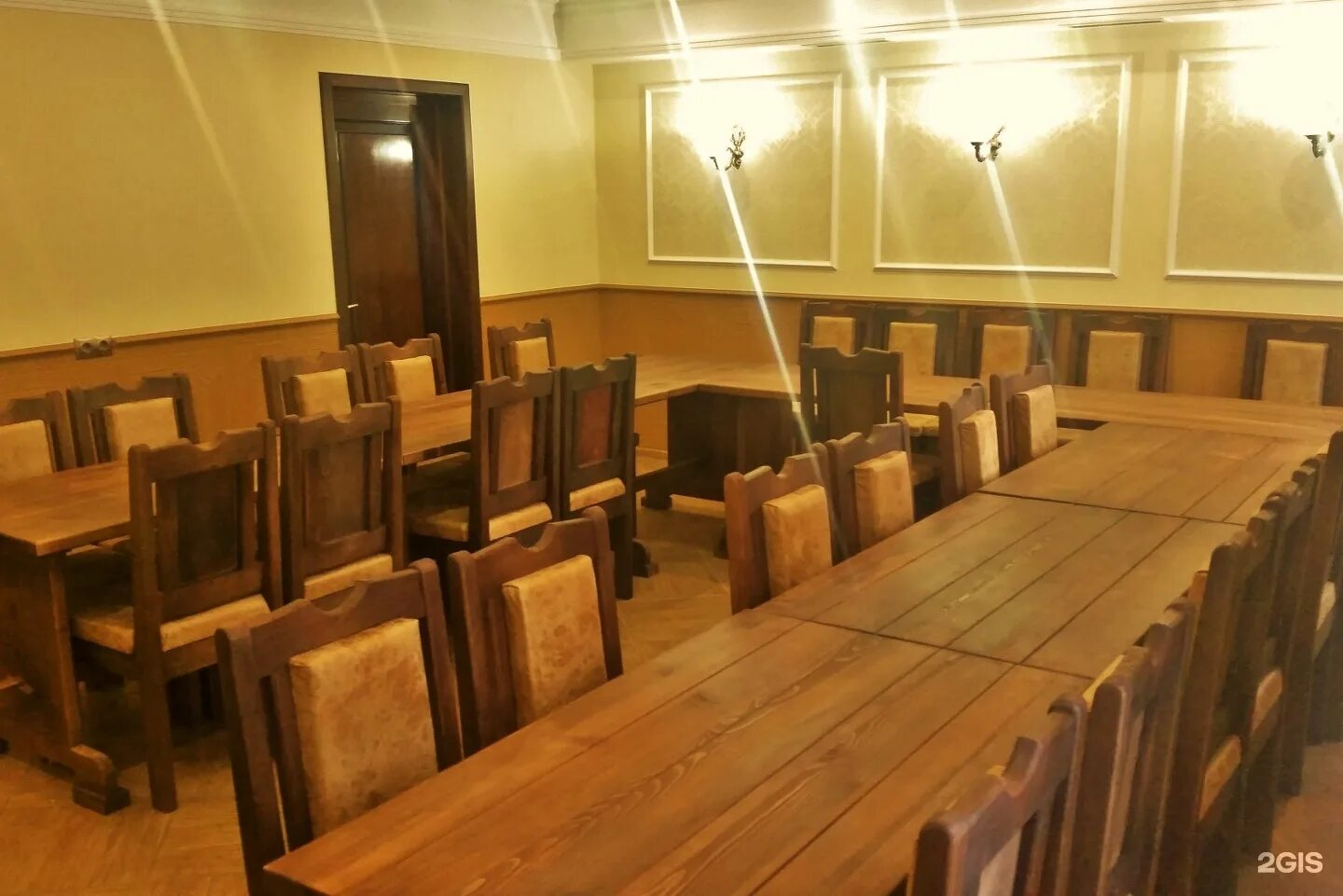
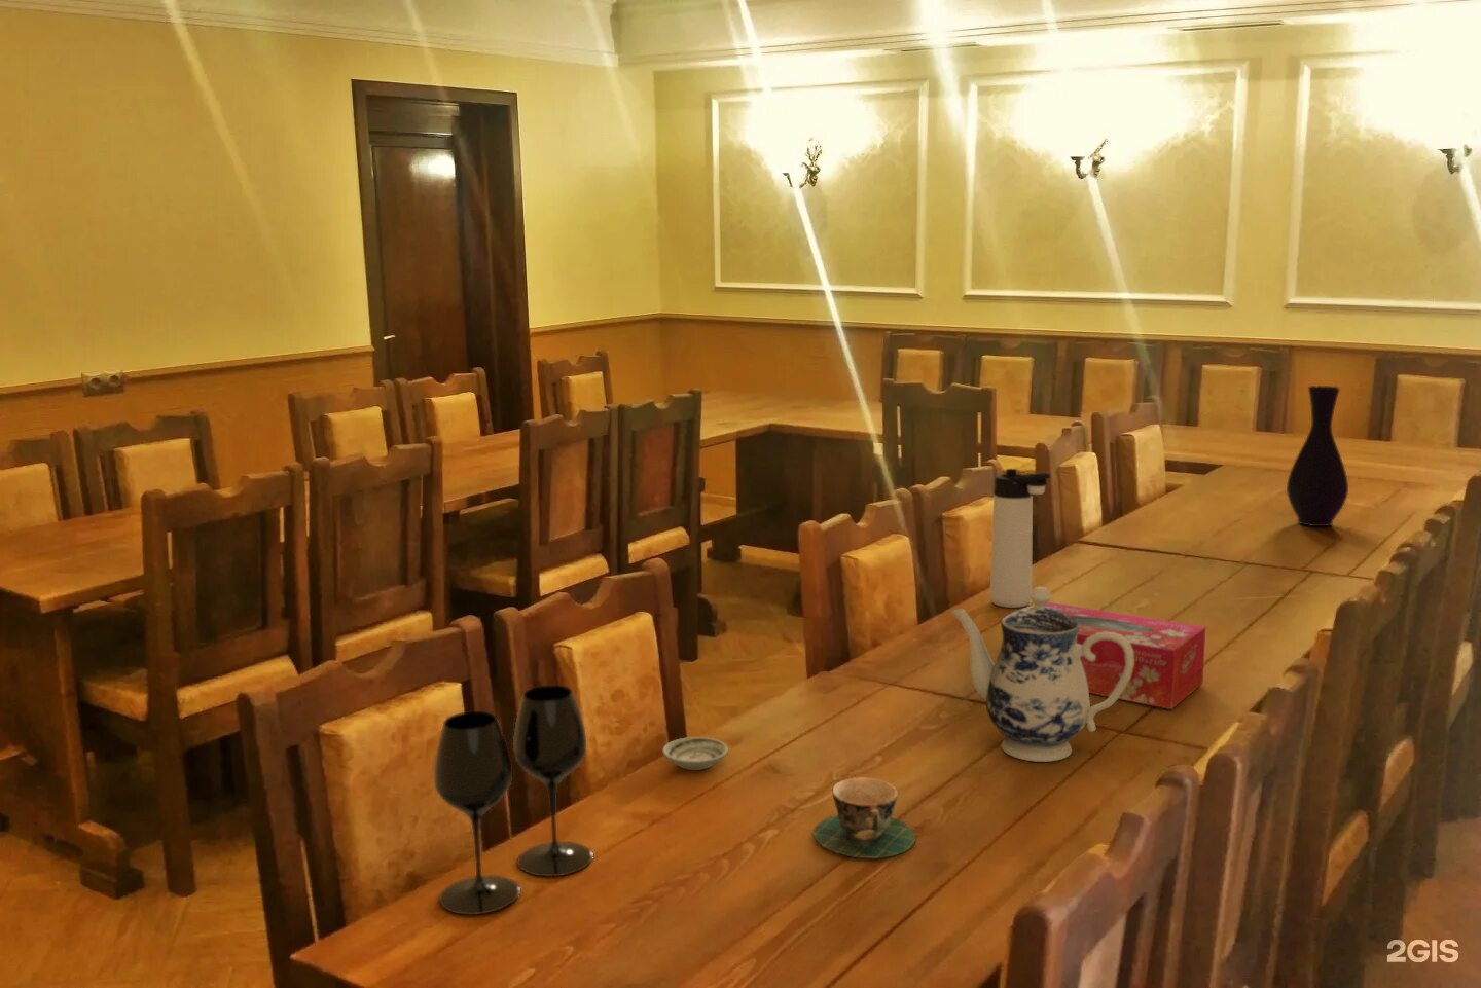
+ teacup [813,775,916,859]
+ saucer [662,737,729,771]
+ teapot [951,586,1135,763]
+ thermos bottle [989,468,1052,609]
+ vase [1286,385,1350,527]
+ wine glass [433,685,594,916]
+ tissue box [1045,601,1206,710]
